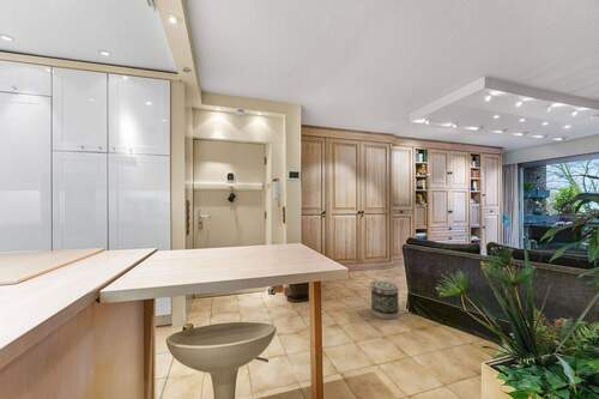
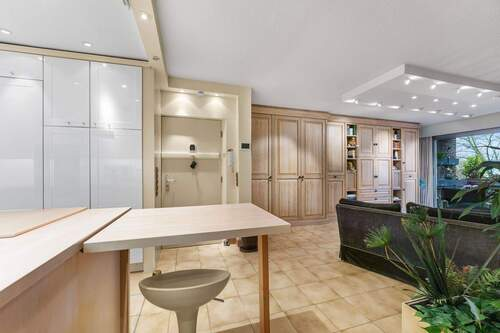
- basket [370,280,400,320]
